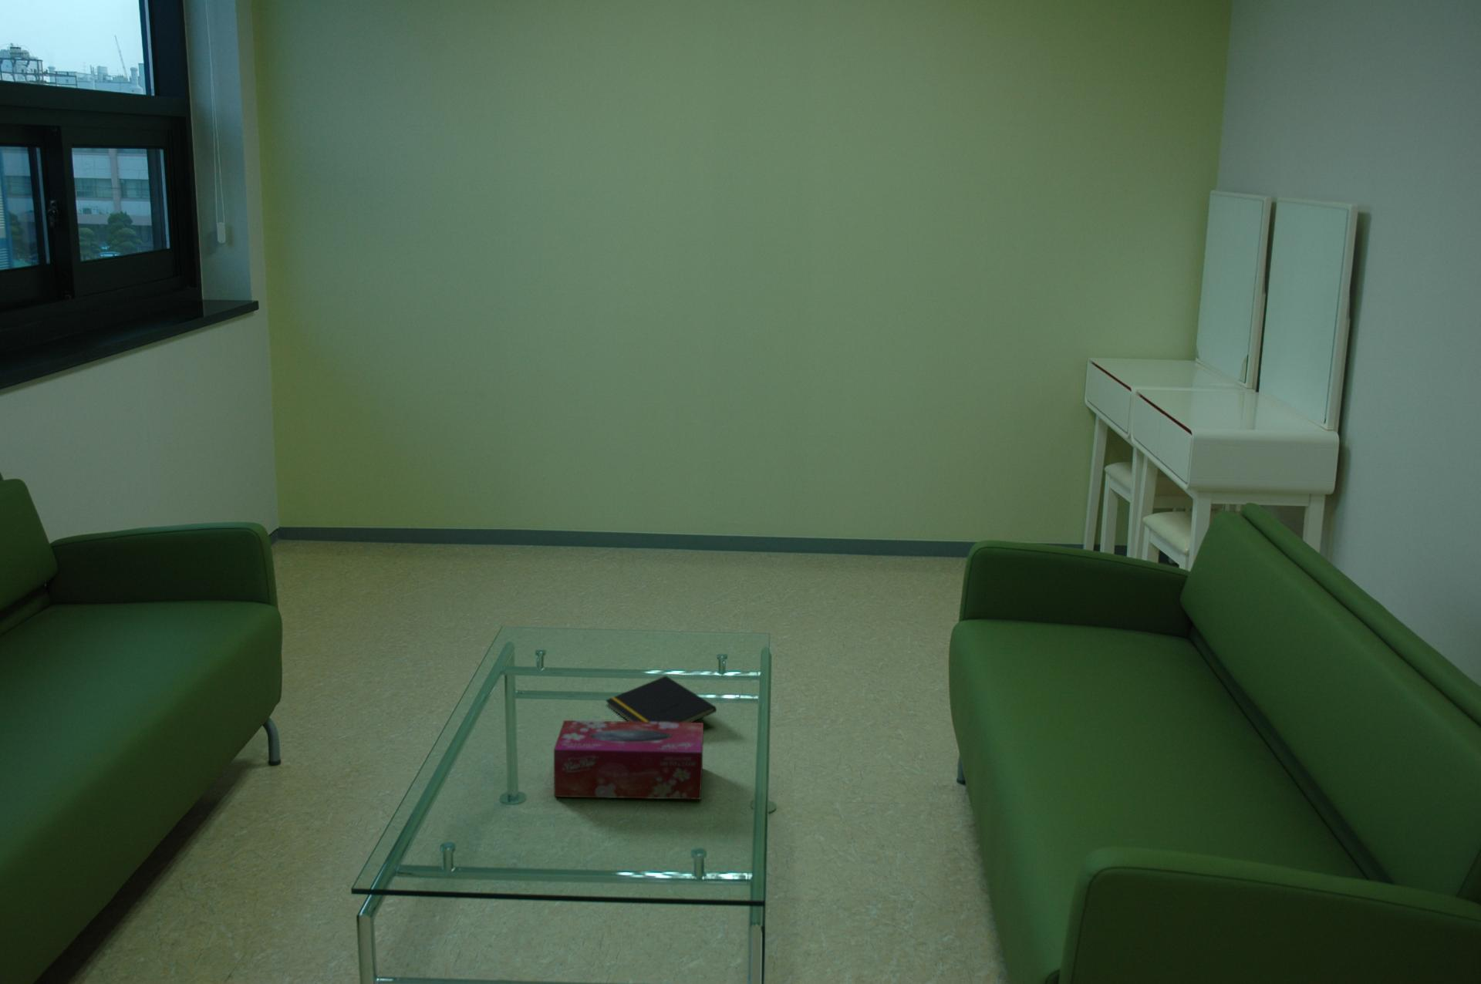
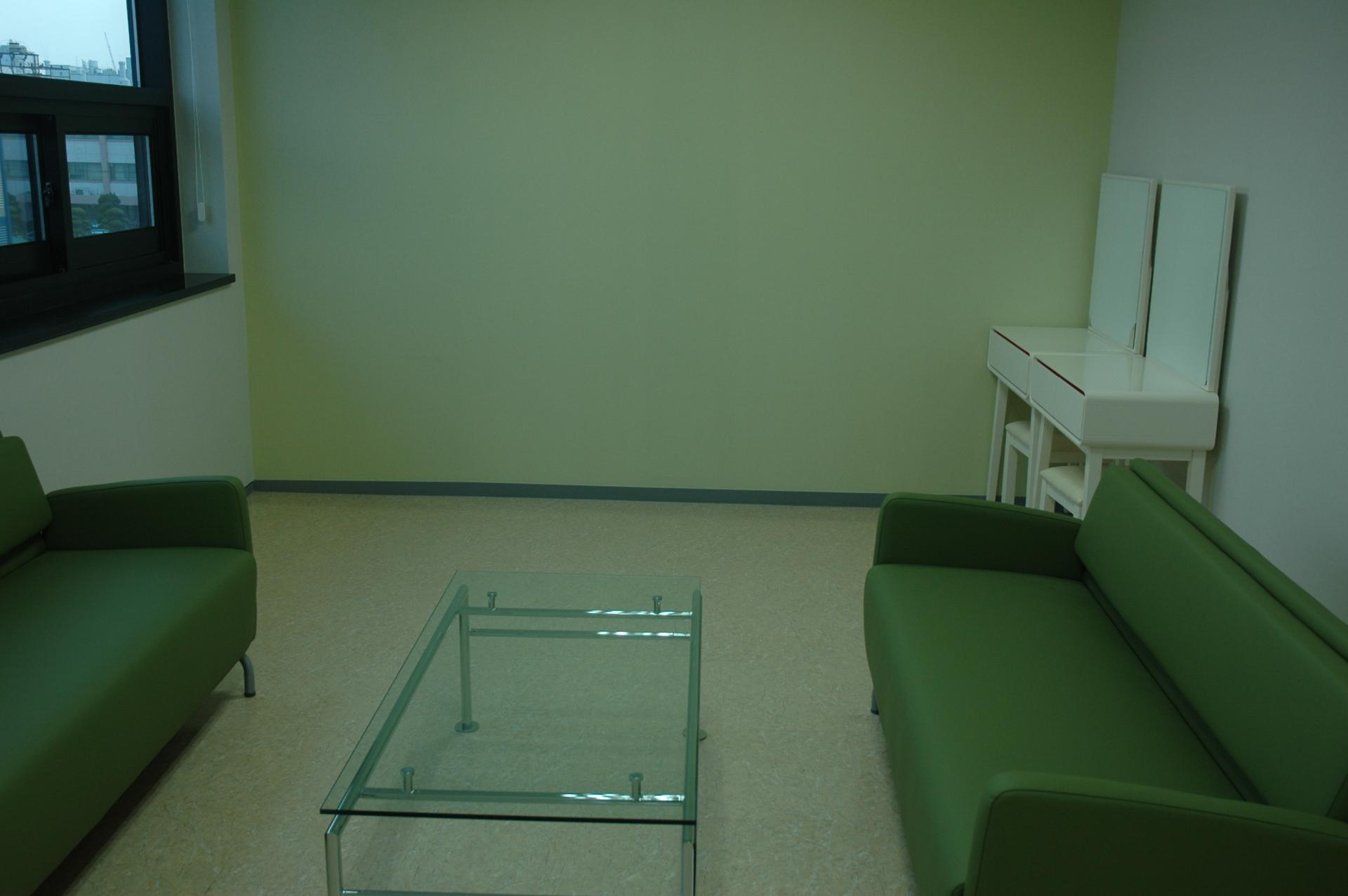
- notepad [604,674,717,723]
- tissue box [553,719,704,801]
